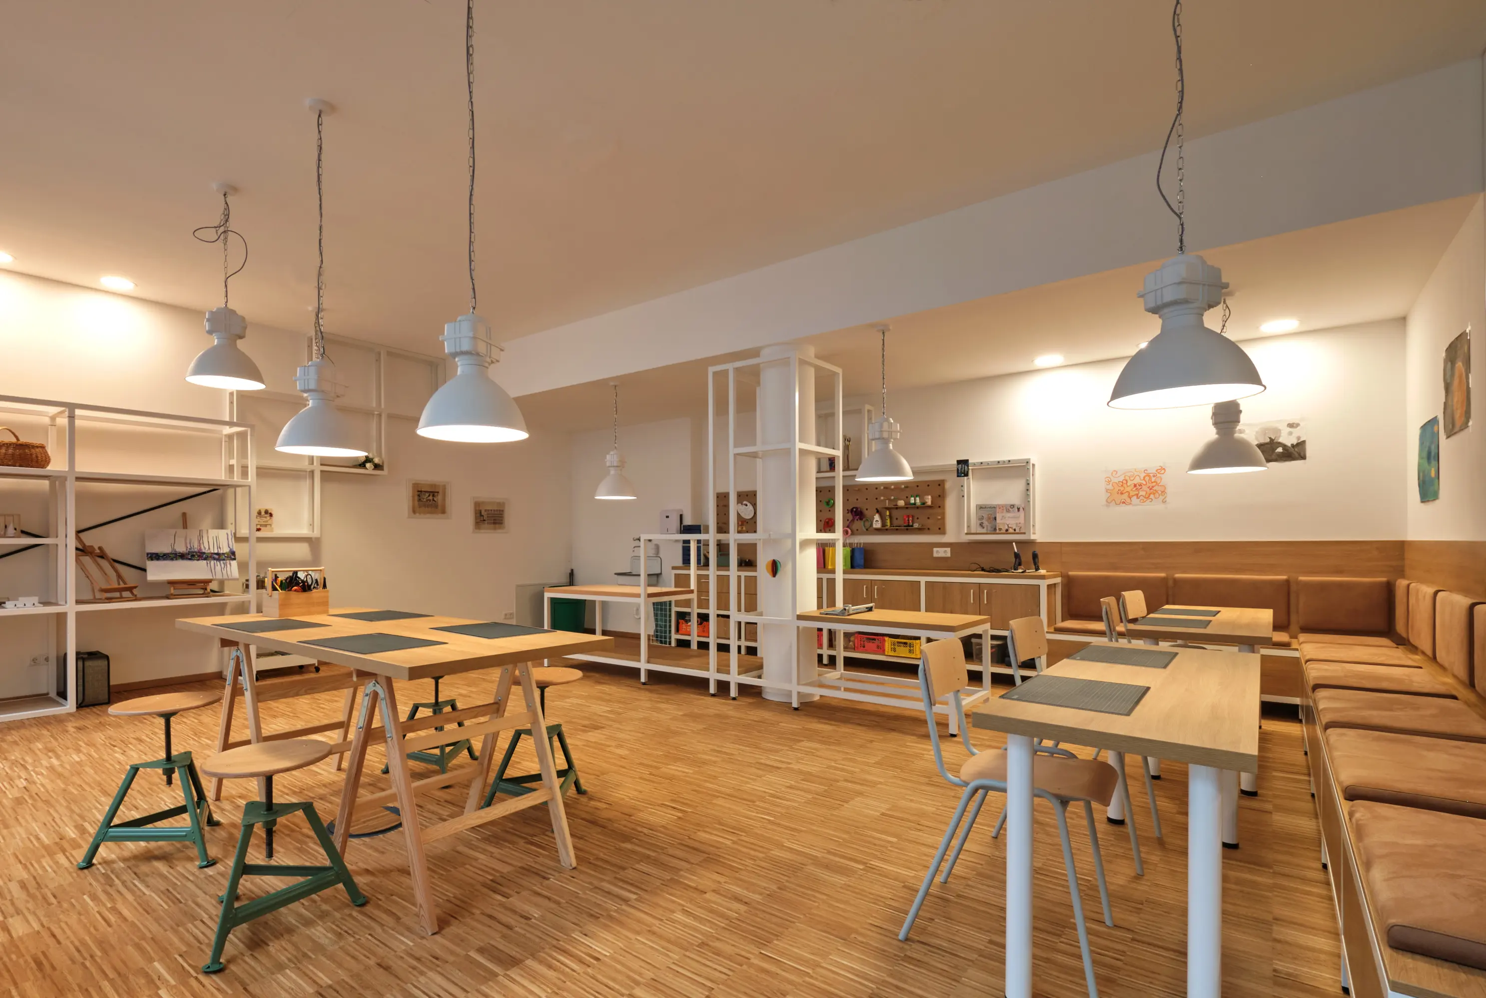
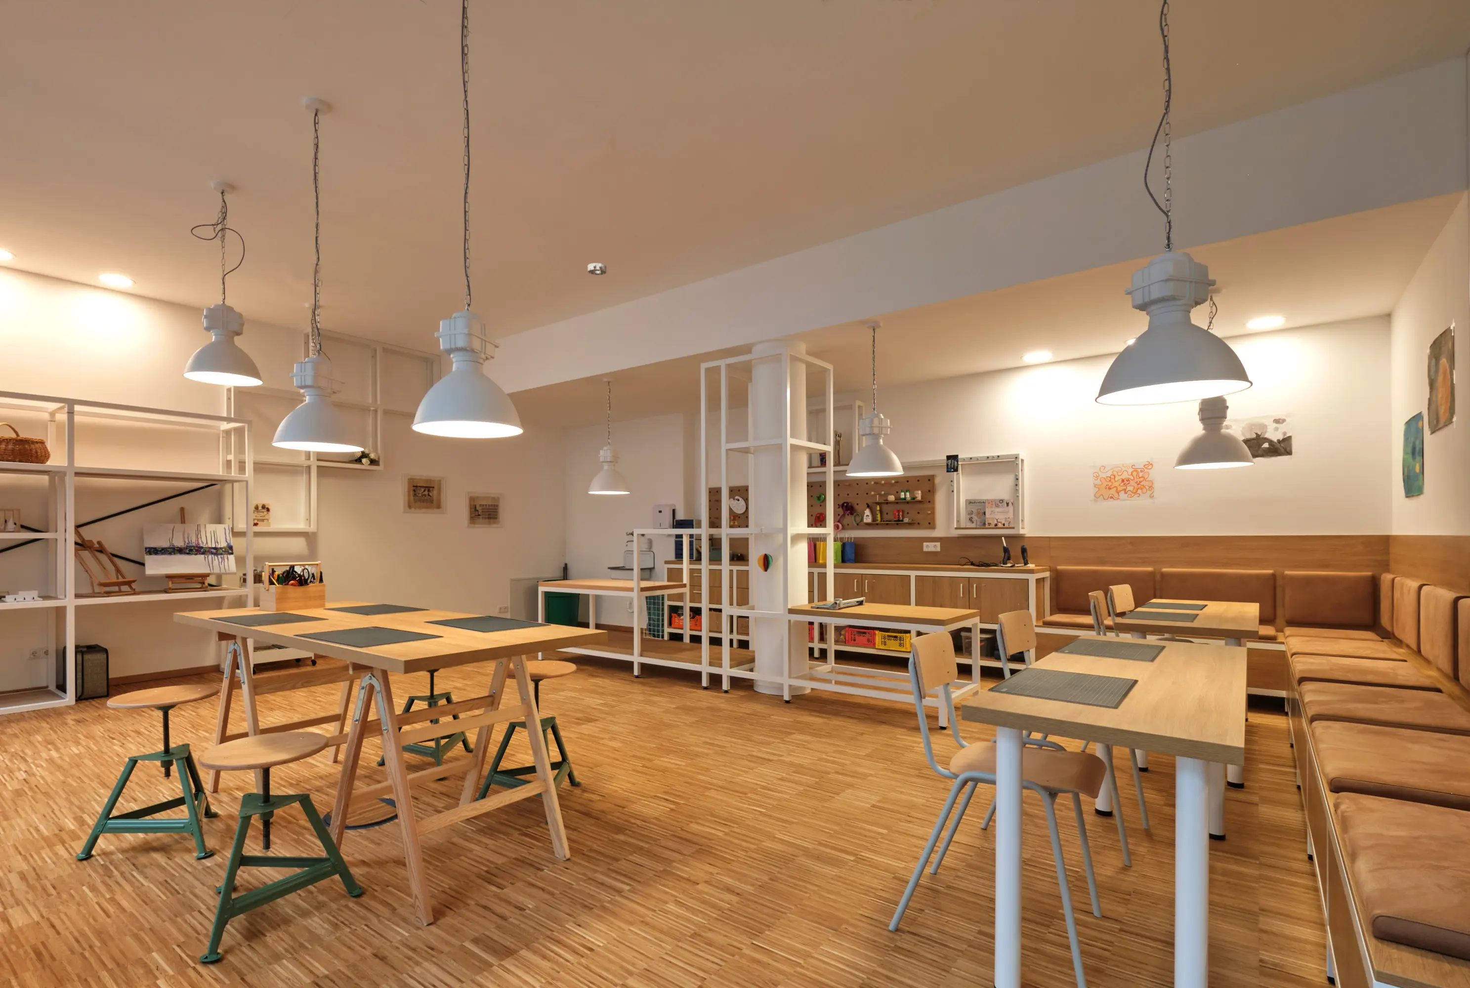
+ smoke detector [587,262,607,276]
